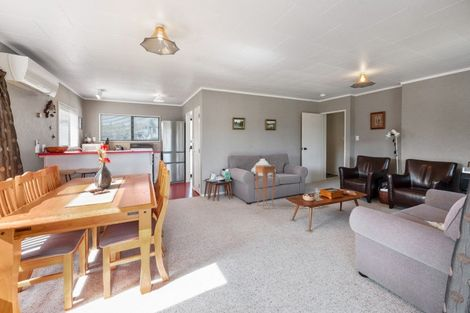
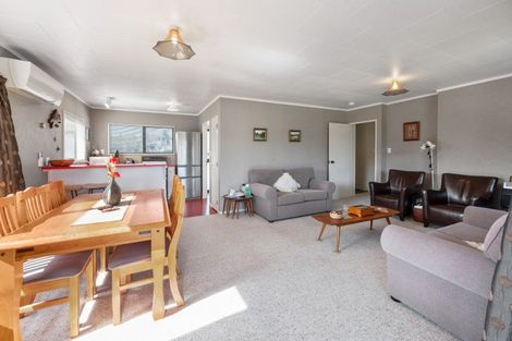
- side table [253,164,278,210]
